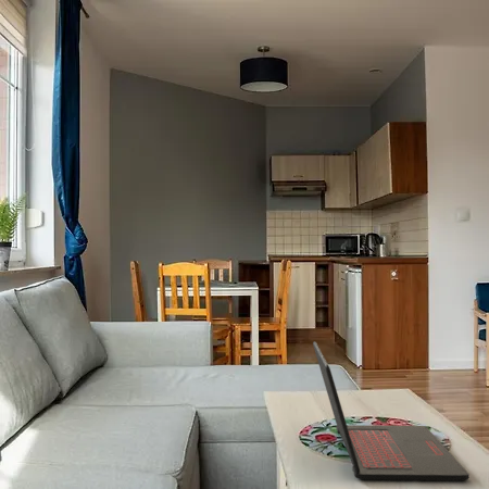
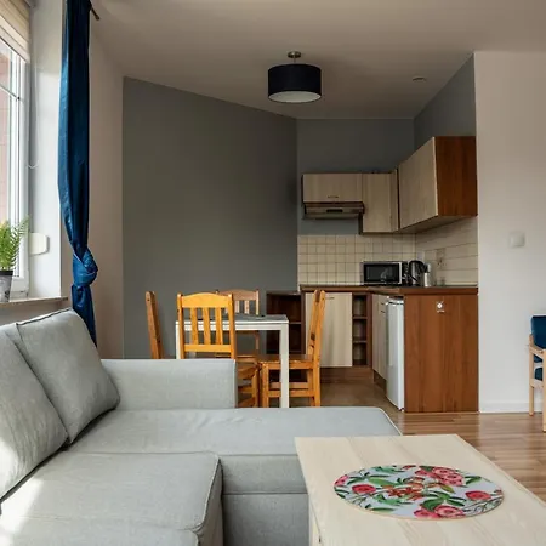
- laptop [312,340,471,482]
